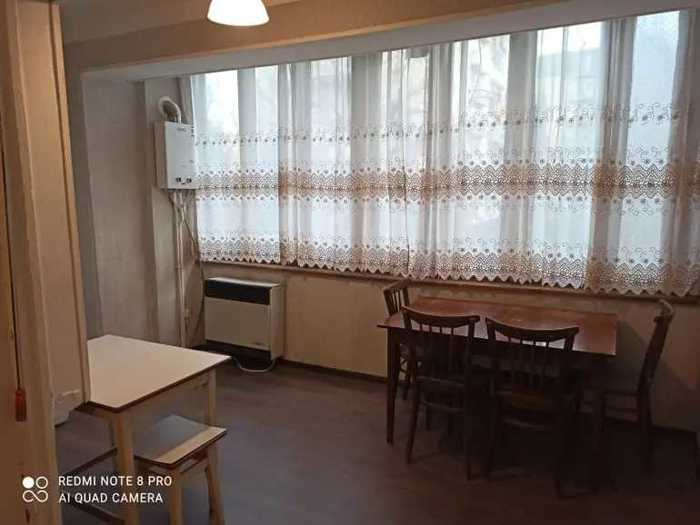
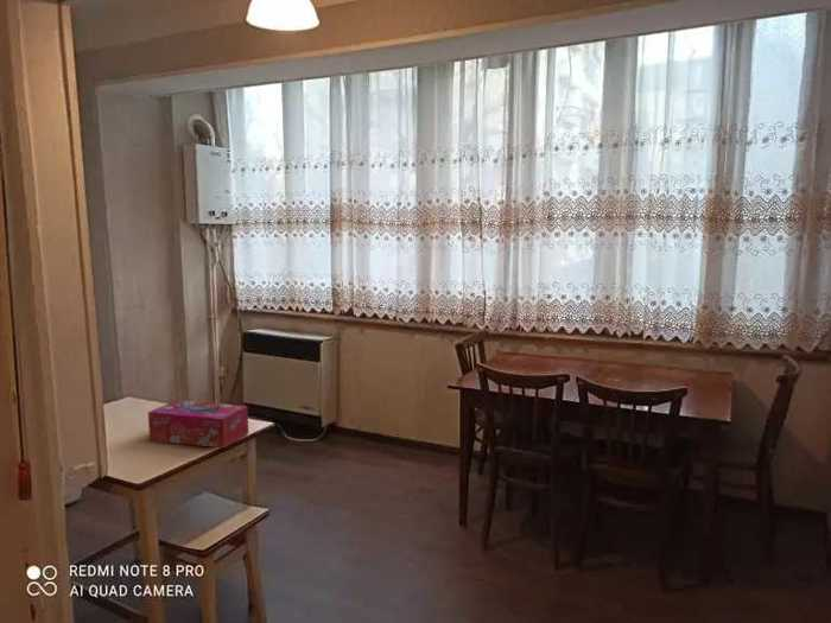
+ tissue box [147,400,249,449]
